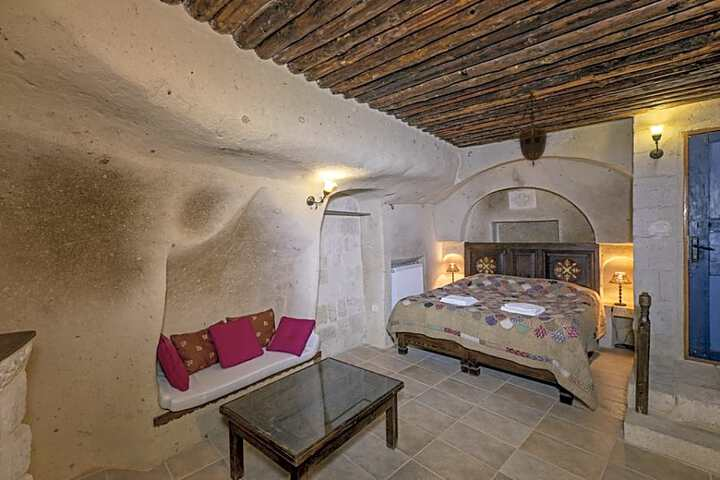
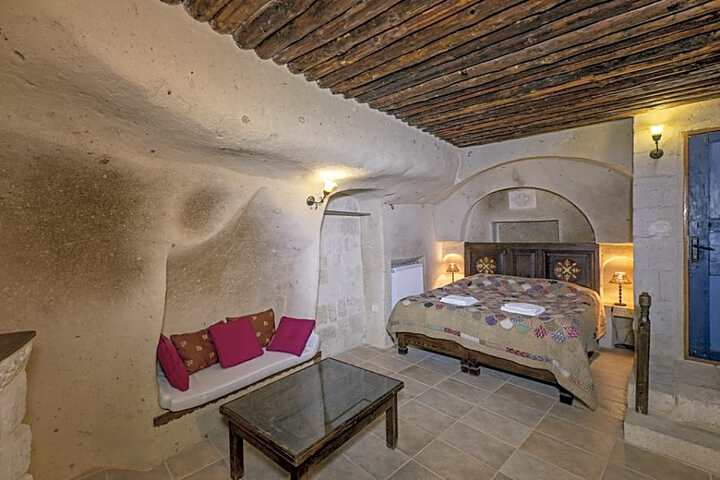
- hanging lantern [512,86,555,168]
